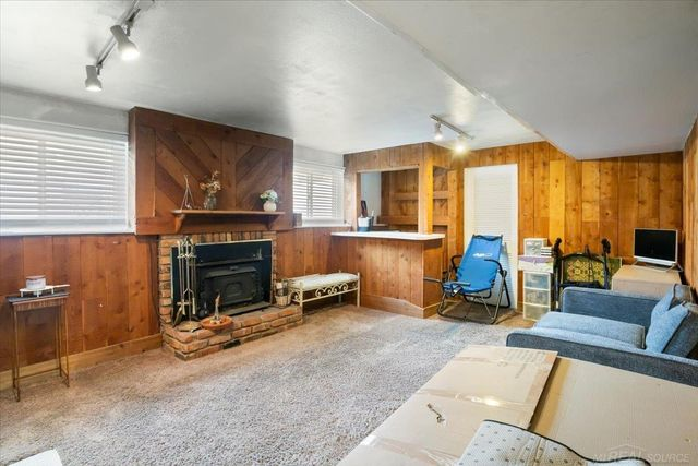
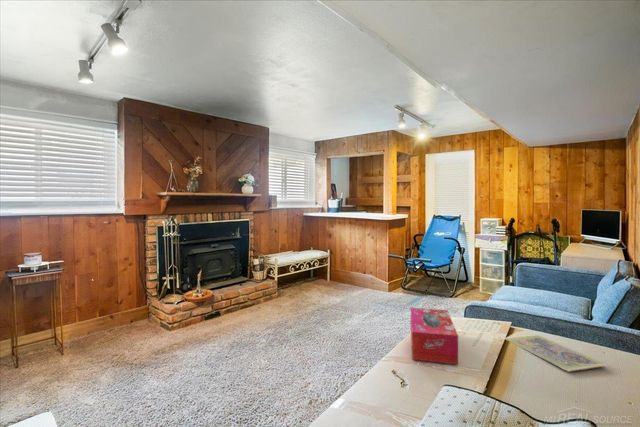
+ tissue box [410,307,459,365]
+ cash [504,330,609,373]
